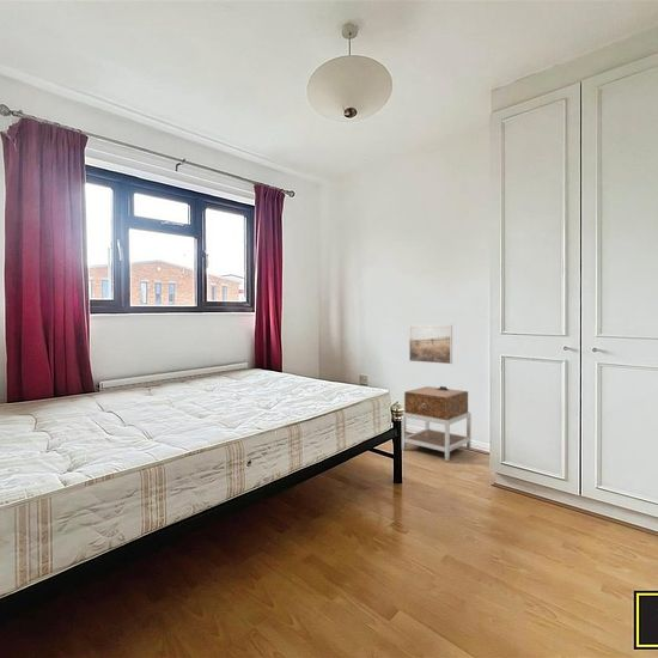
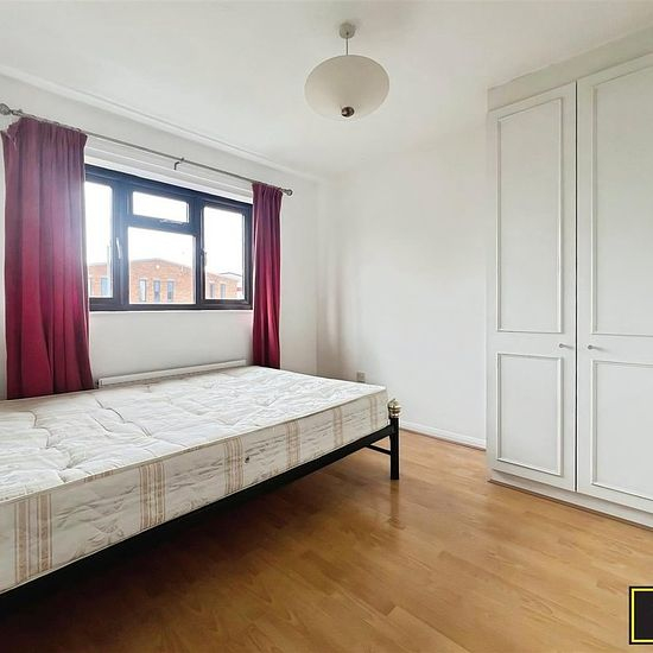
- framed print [408,324,453,365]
- nightstand [401,385,473,462]
